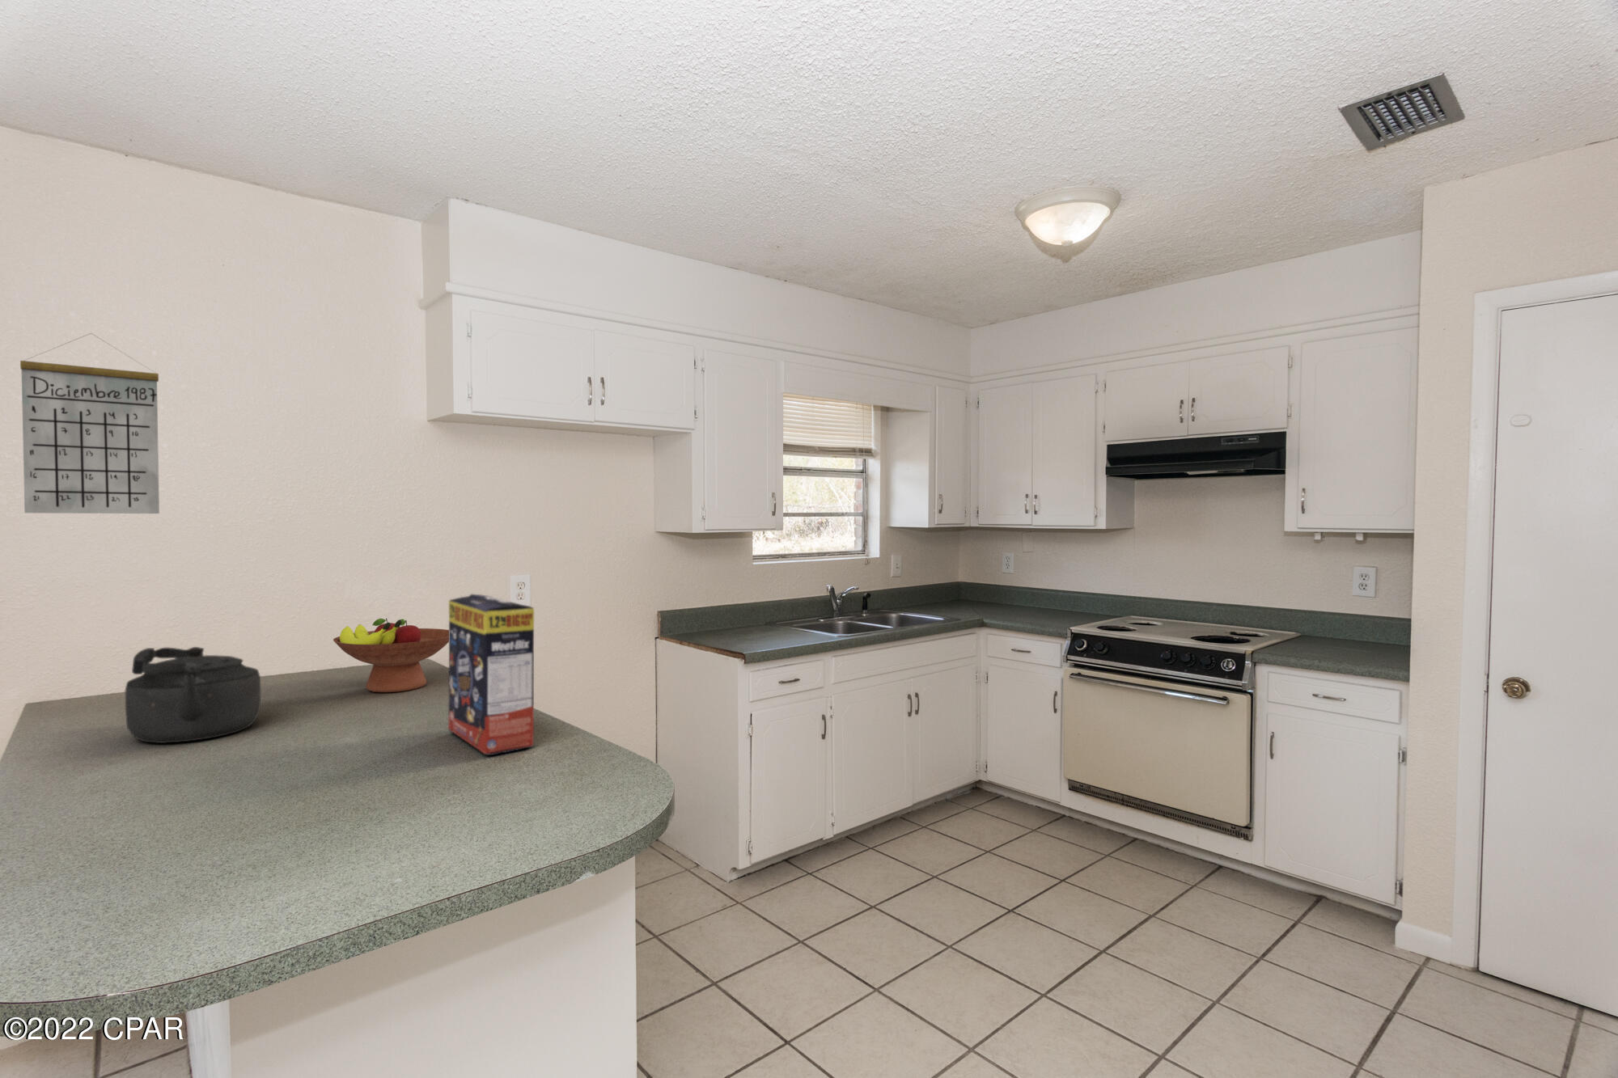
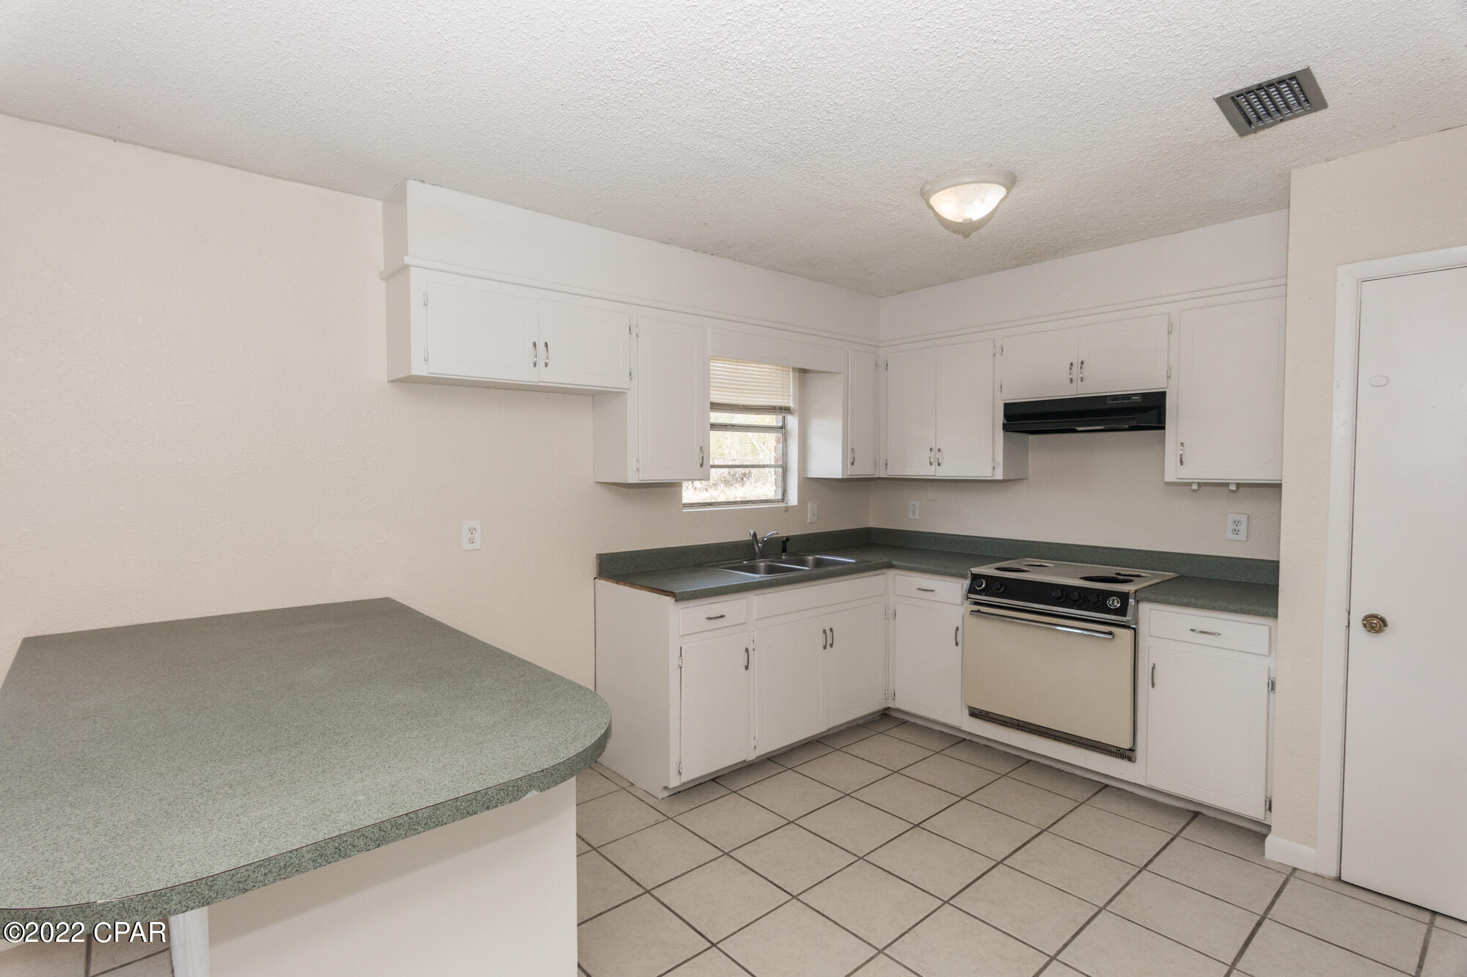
- cereal box [448,593,535,756]
- fruit bowl [332,618,449,693]
- kettle [125,646,261,744]
- calendar [19,332,160,514]
